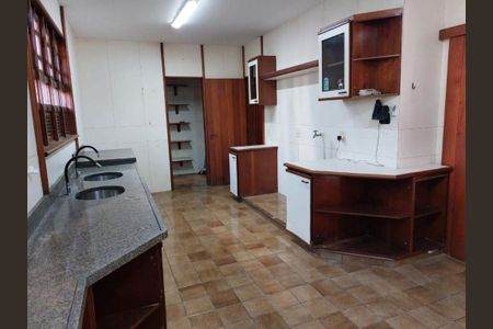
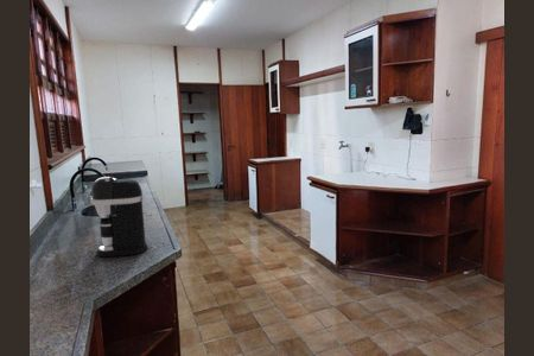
+ coffee maker [90,176,150,258]
